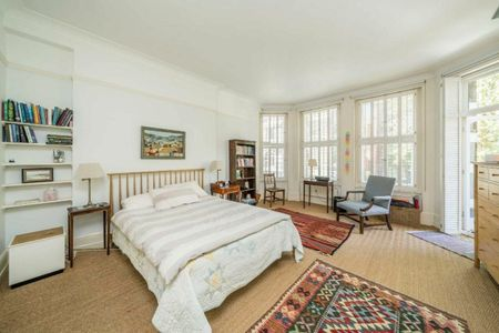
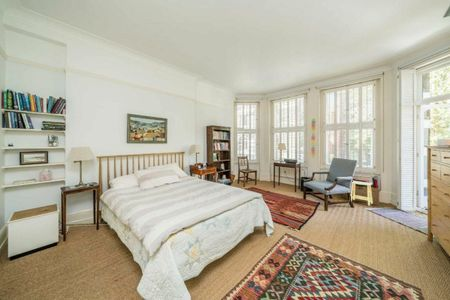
+ footstool [350,180,374,206]
